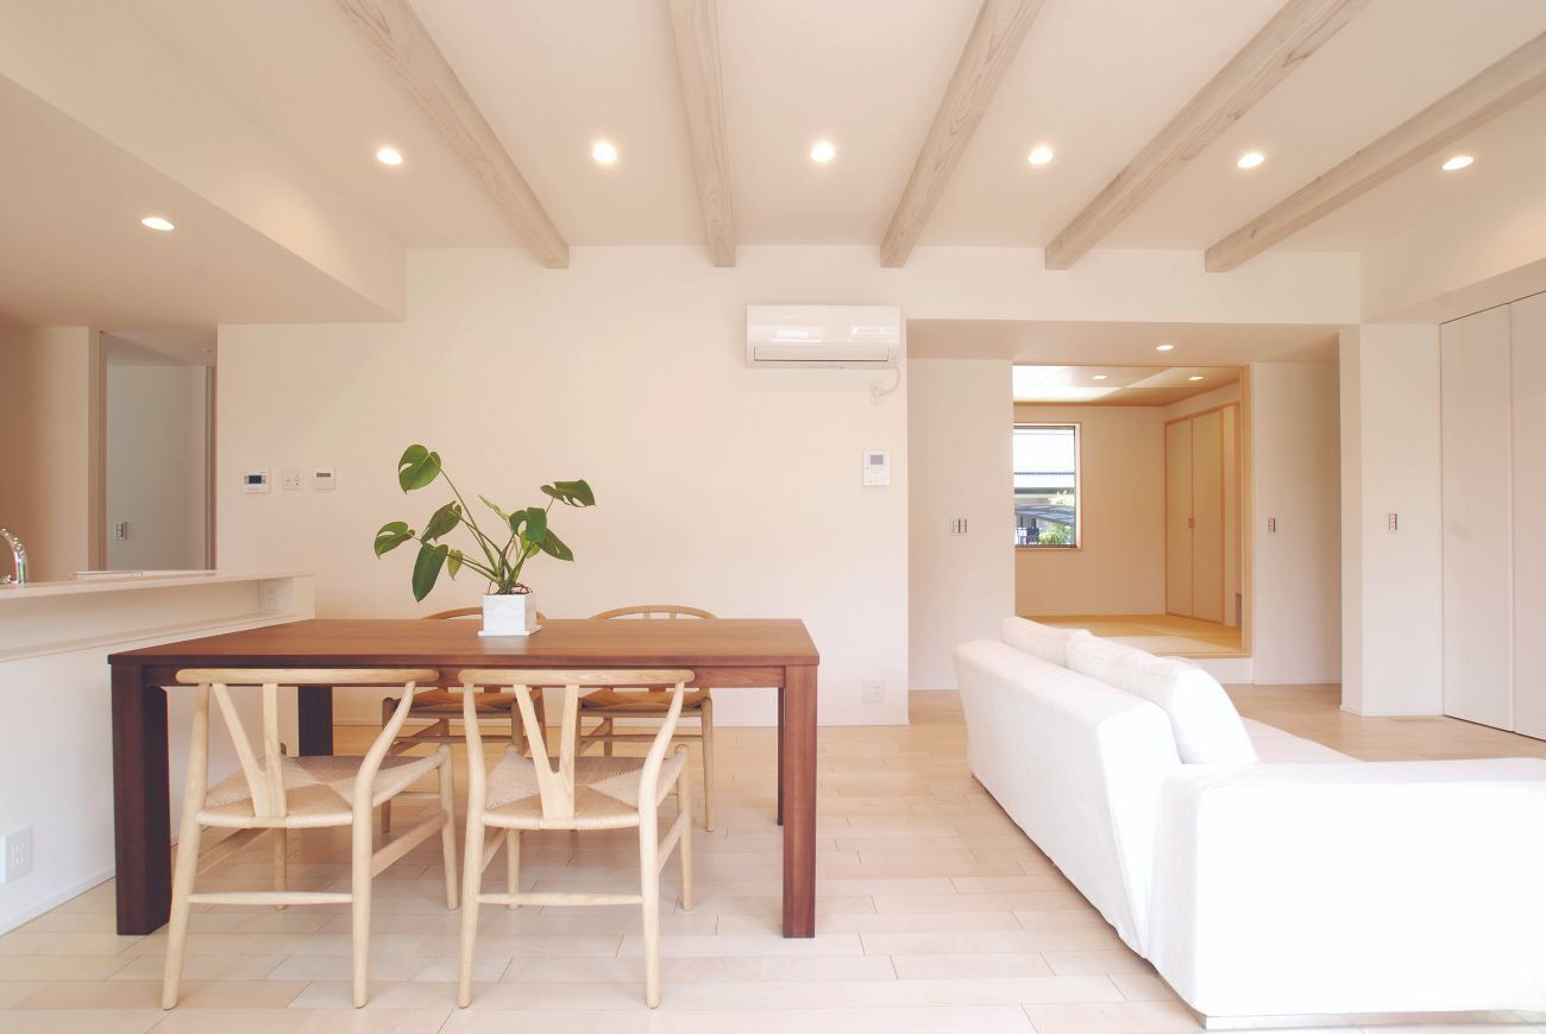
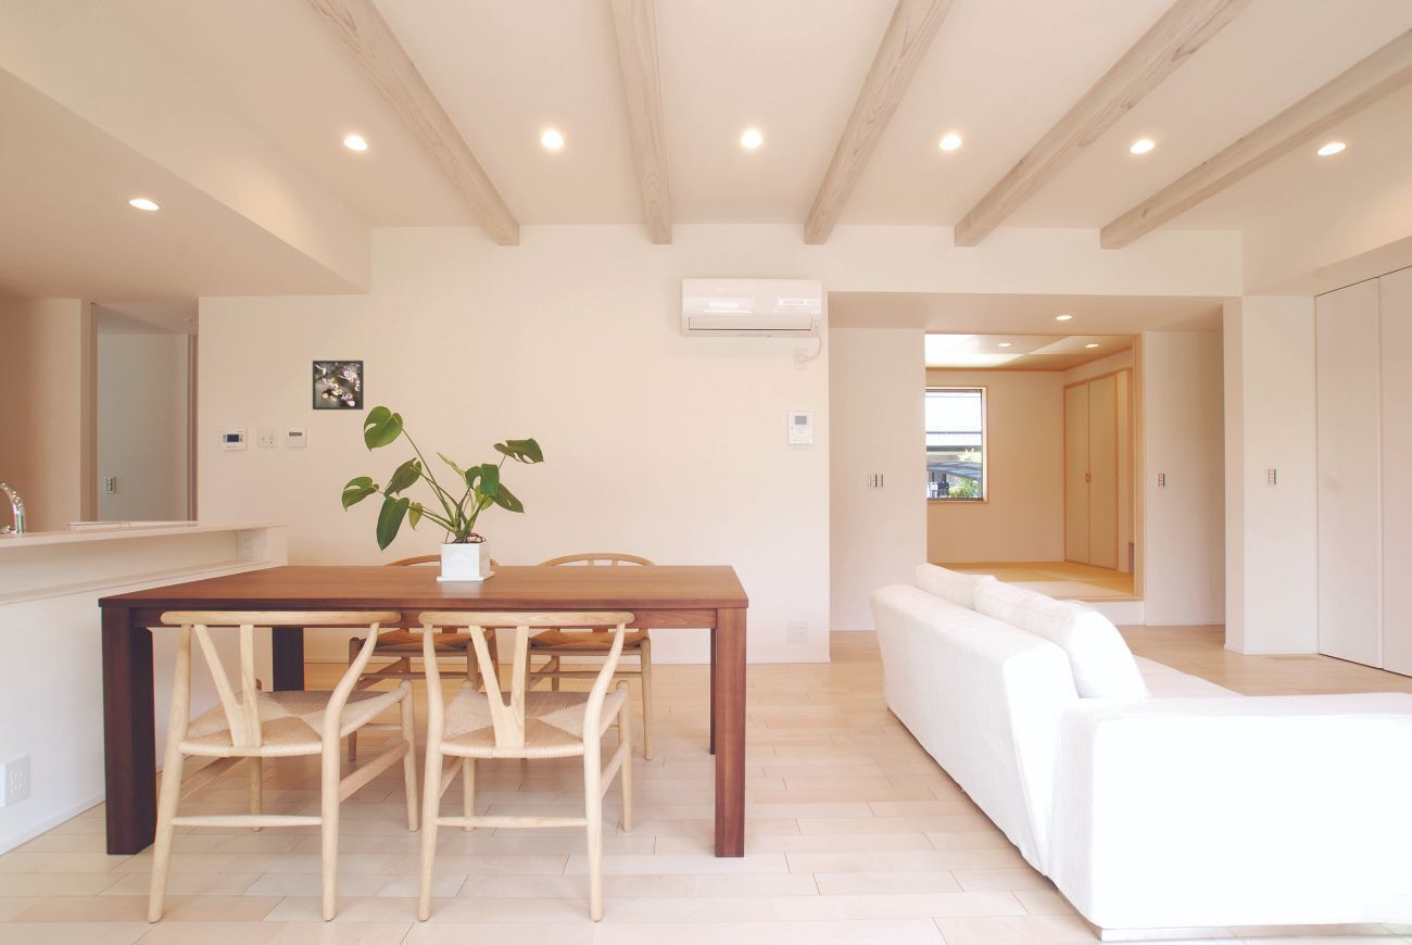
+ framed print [312,360,365,411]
